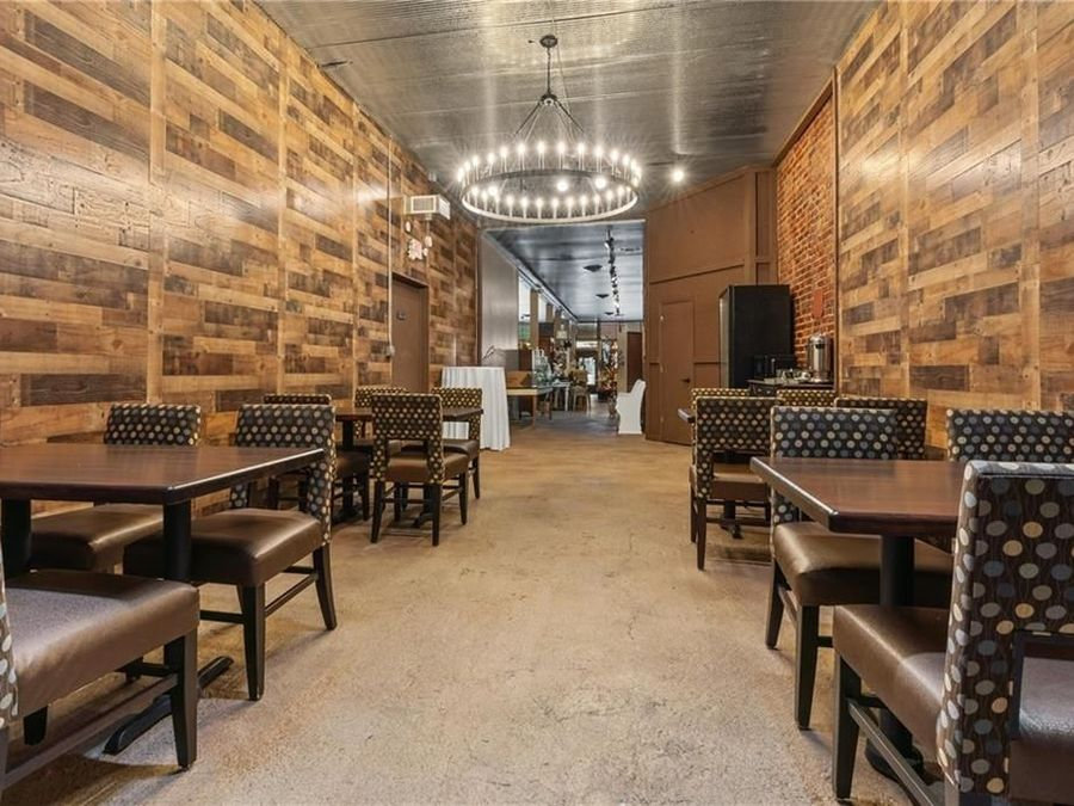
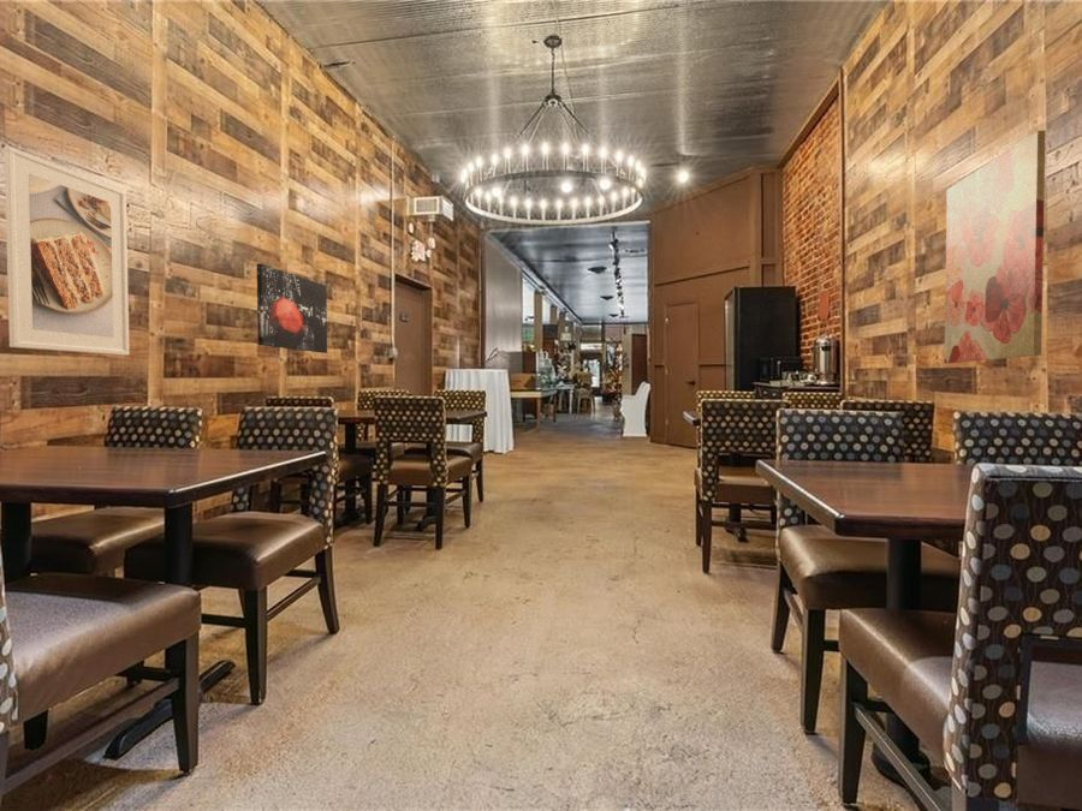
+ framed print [4,144,131,357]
+ wall art [256,262,328,354]
+ wall art [944,129,1047,364]
